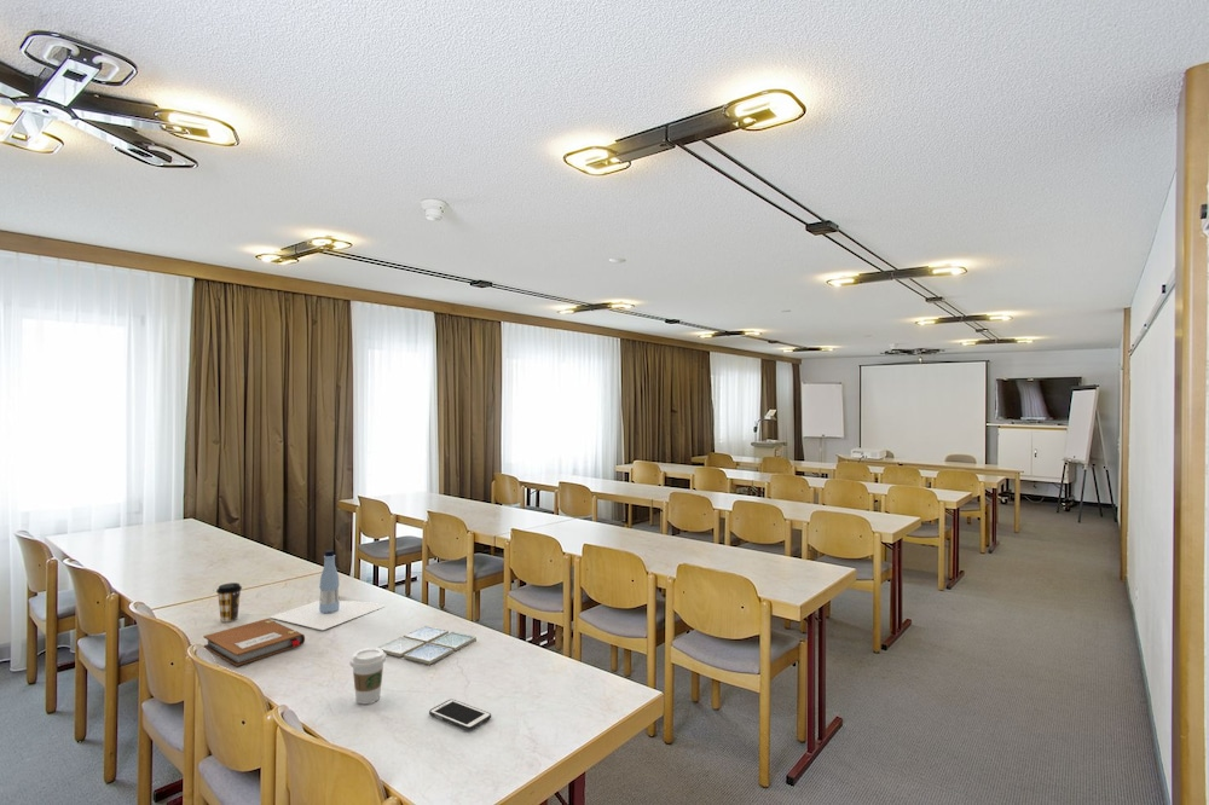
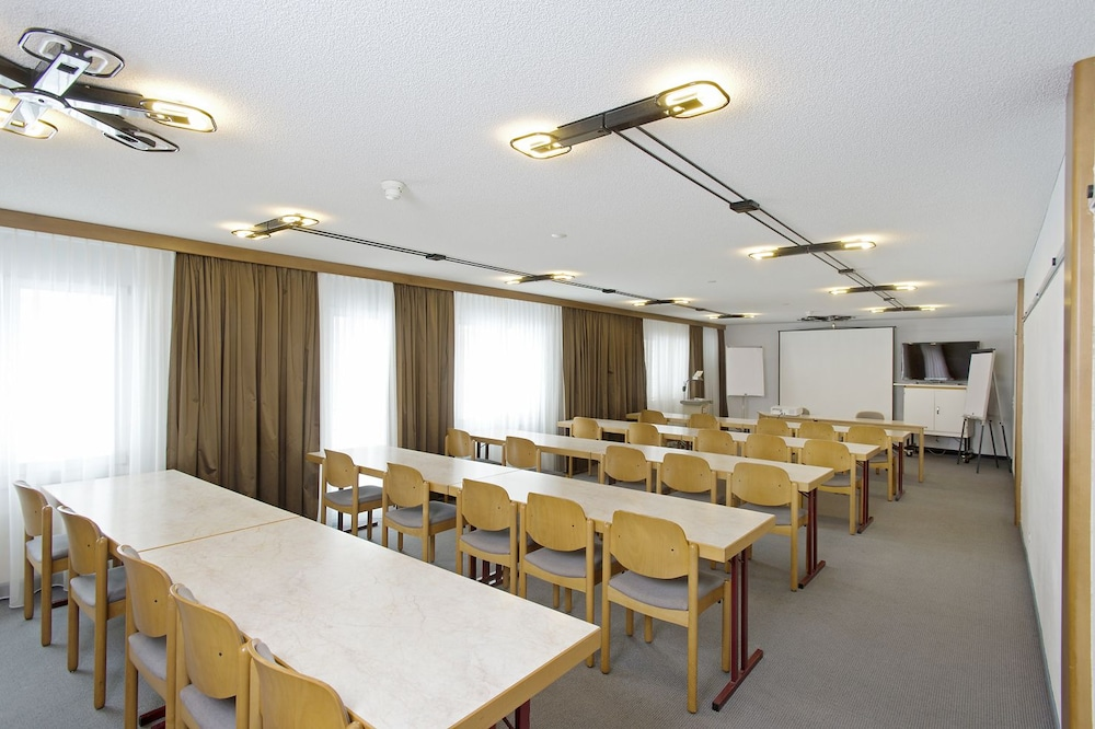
- coffee cup [215,581,243,624]
- cell phone [428,699,492,731]
- coffee cup [349,647,387,705]
- bottle [268,549,387,631]
- drink coaster [375,625,478,666]
- notebook [202,618,306,667]
